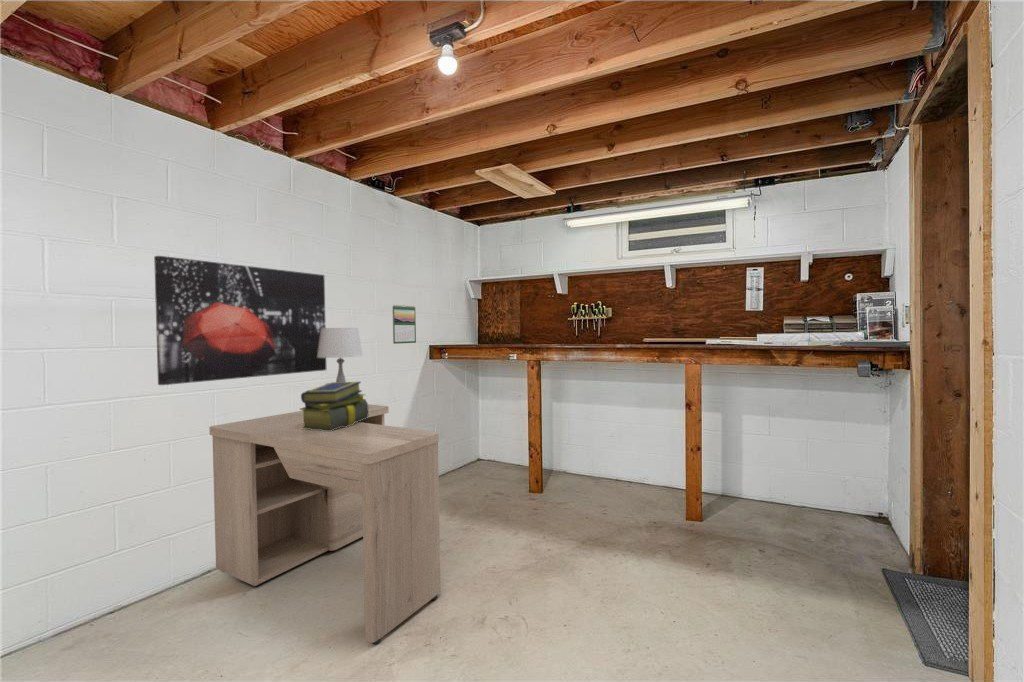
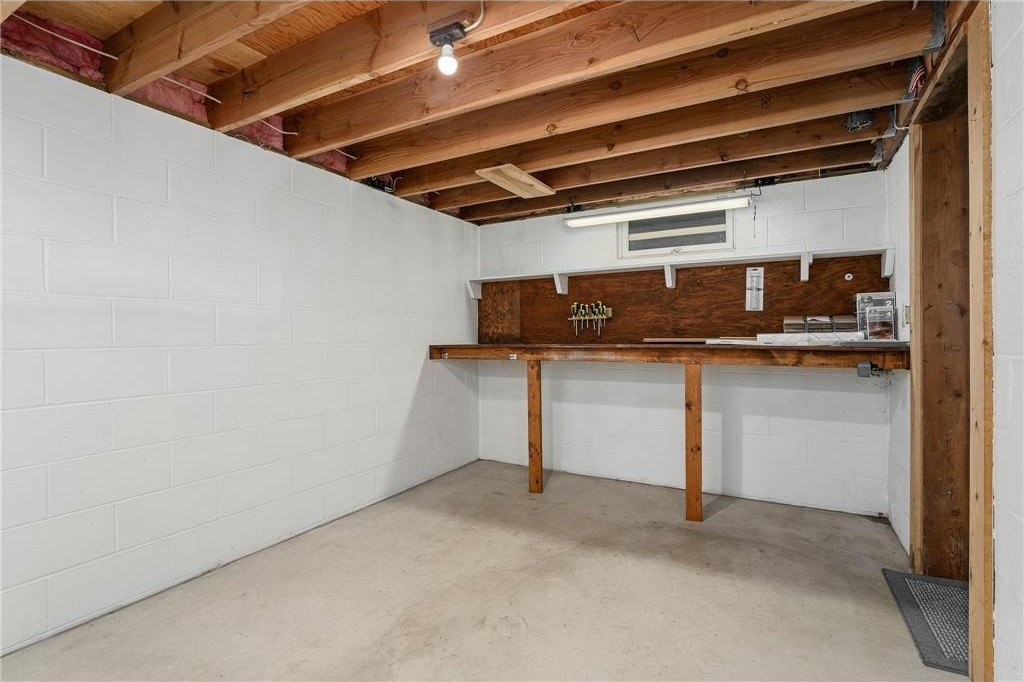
- calendar [391,304,417,345]
- stack of books [299,381,369,431]
- wall art [153,255,327,386]
- desk [208,403,442,646]
- table lamp [317,327,364,382]
